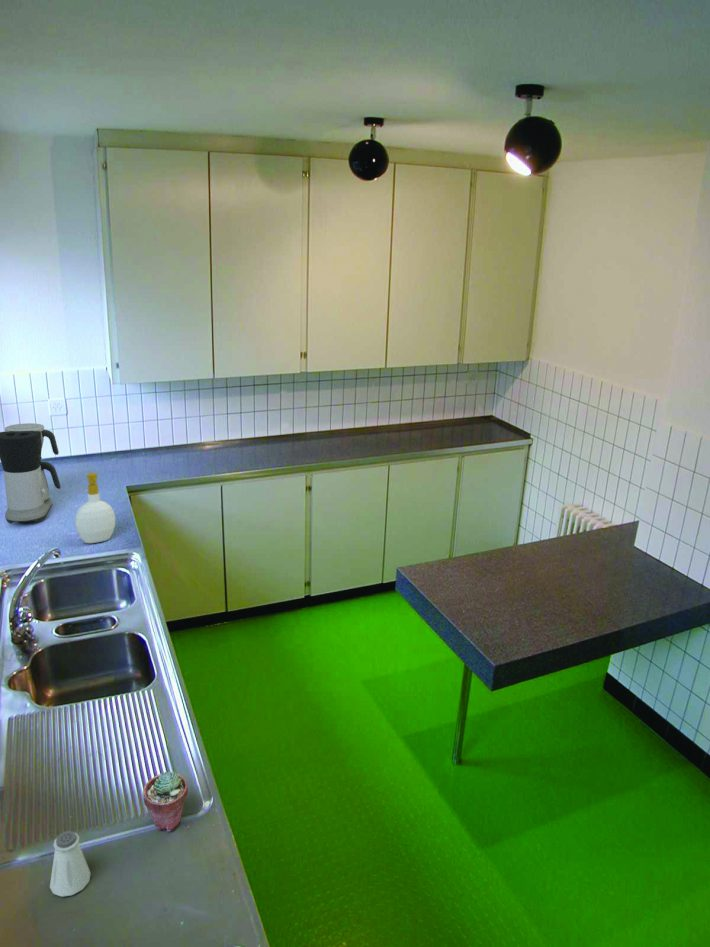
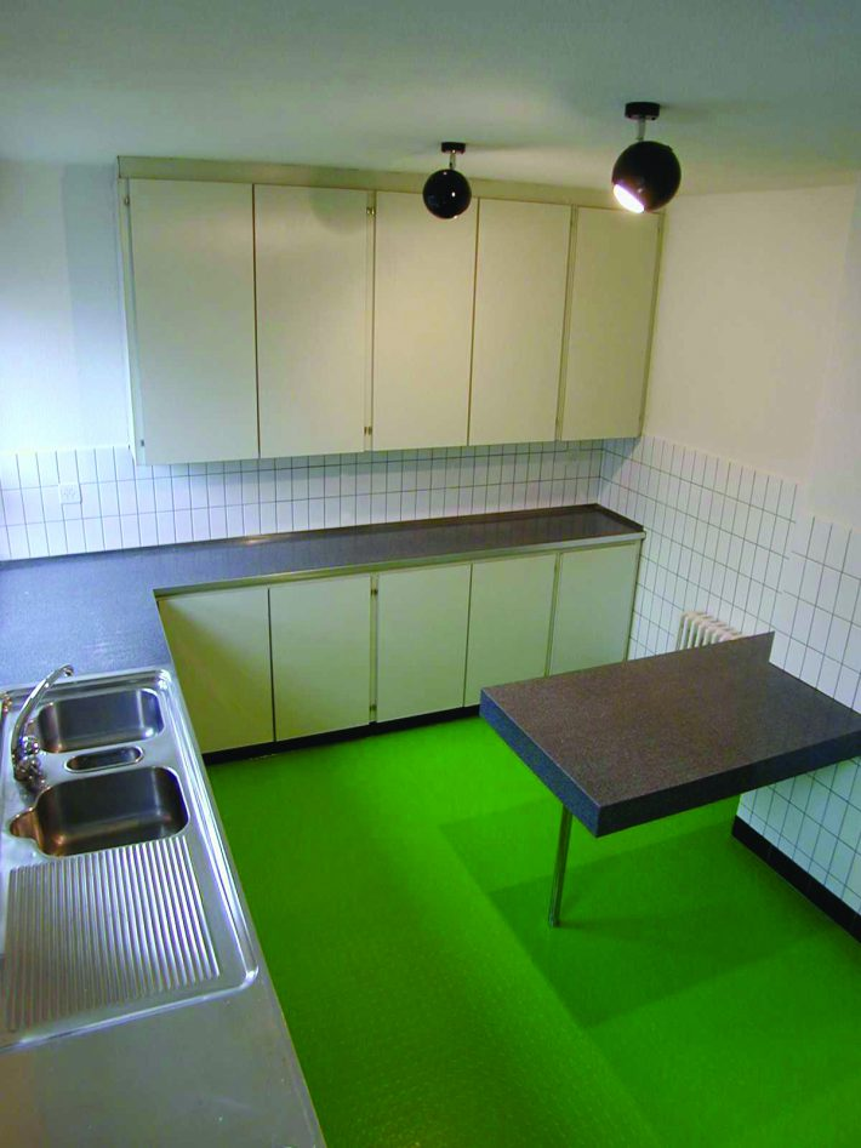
- potted succulent [142,771,189,832]
- coffee maker [0,422,62,524]
- saltshaker [49,830,92,898]
- soap bottle [74,472,116,544]
